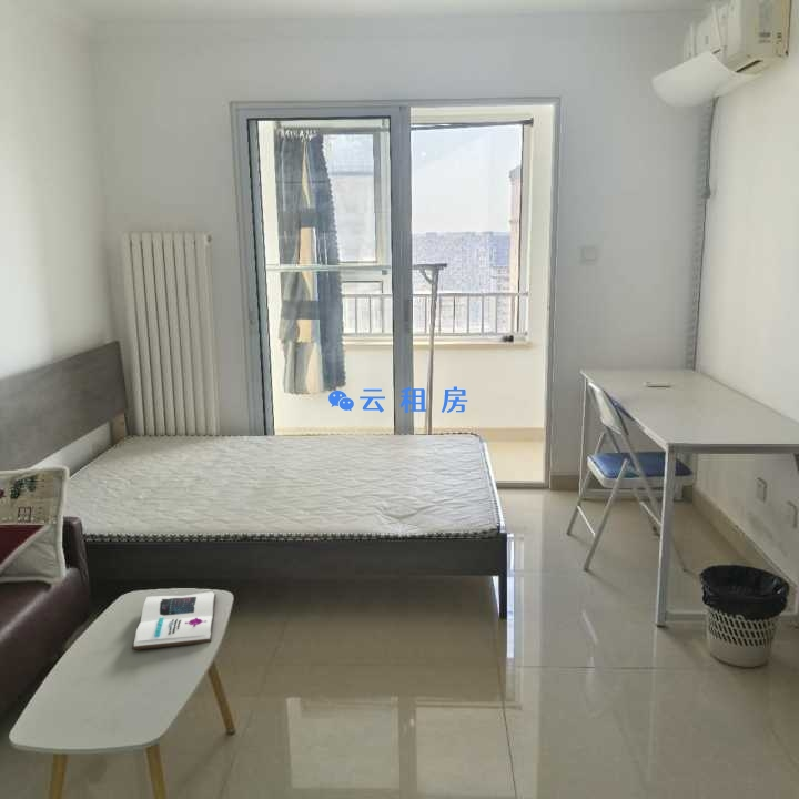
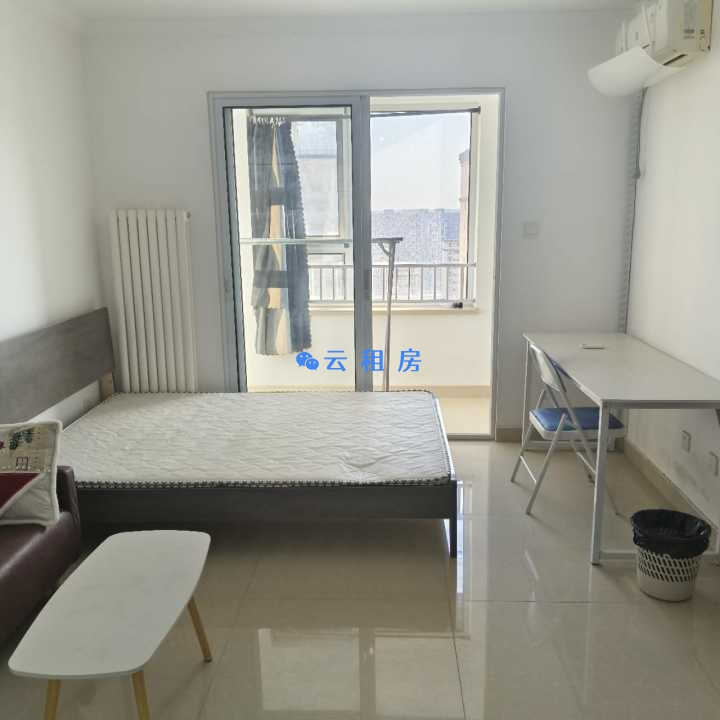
- book [131,590,218,651]
